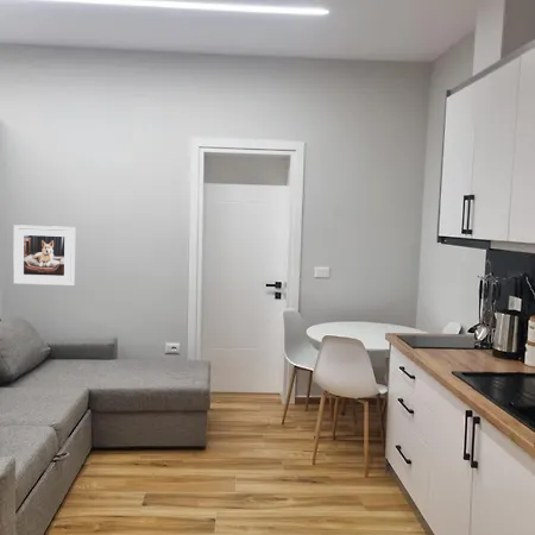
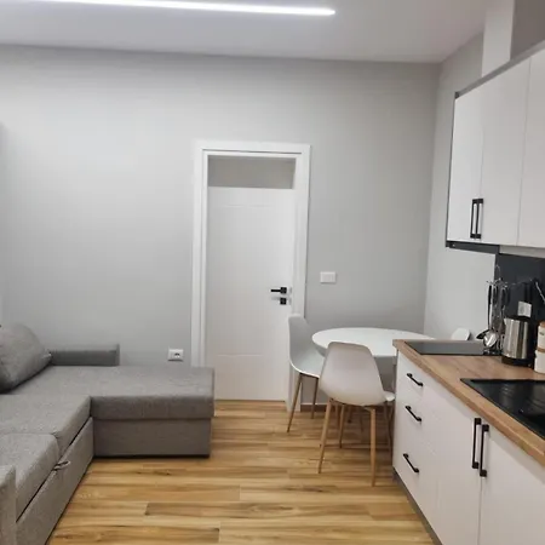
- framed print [12,224,76,287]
